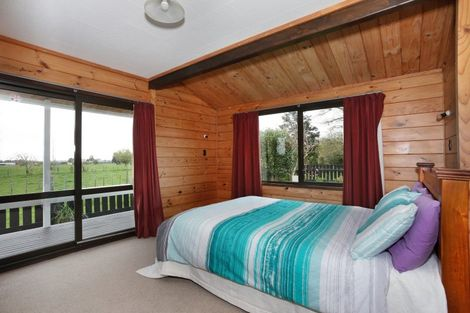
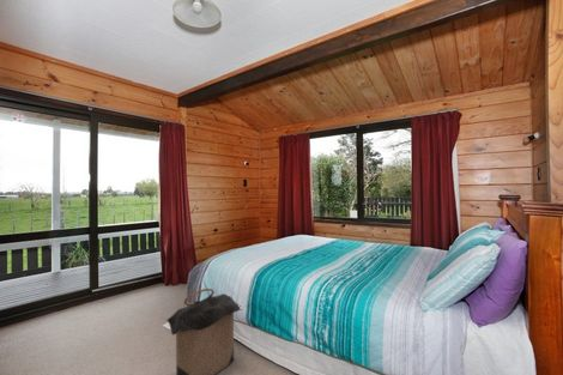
+ laundry hamper [167,288,242,375]
